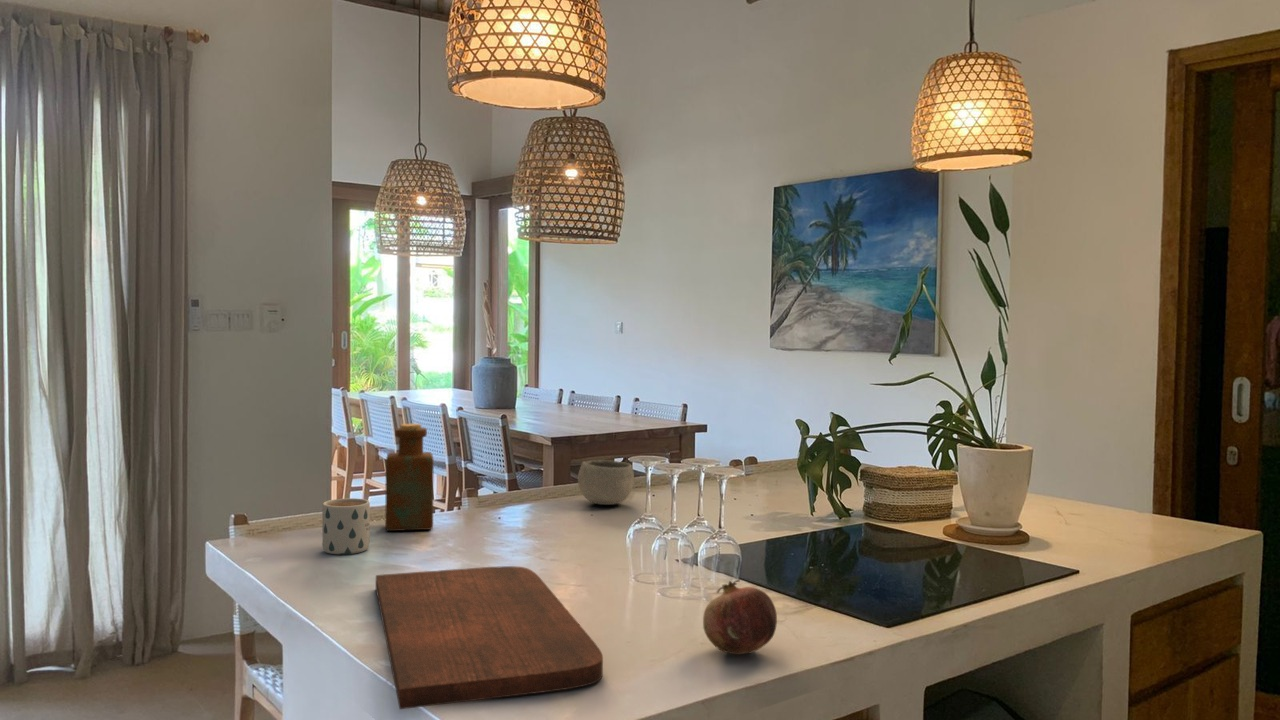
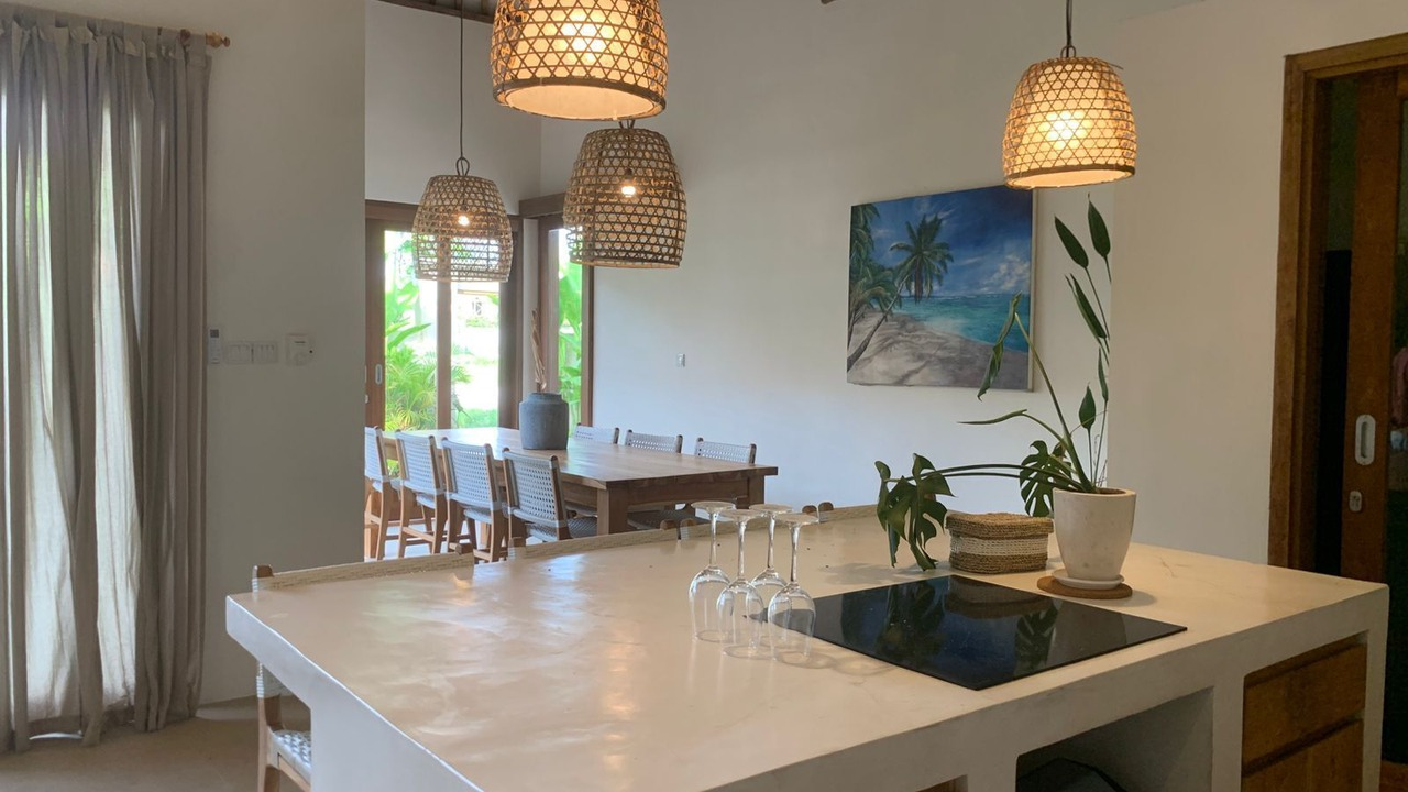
- mug [321,497,371,555]
- fruit [702,579,778,655]
- bottle [384,423,435,532]
- cutting board [375,565,604,710]
- bowl [577,459,635,506]
